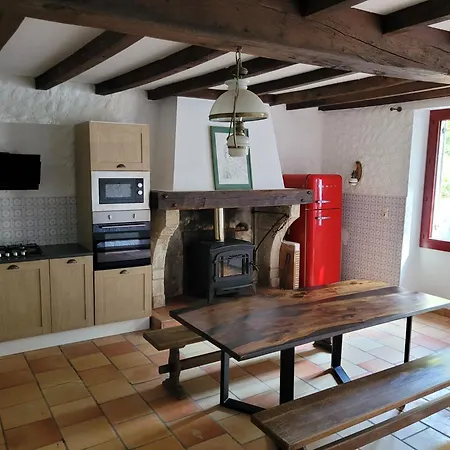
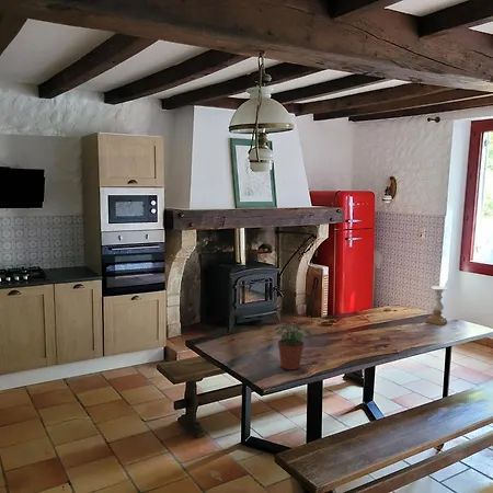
+ candle holder [425,285,448,326]
+ potted plant [273,324,314,371]
